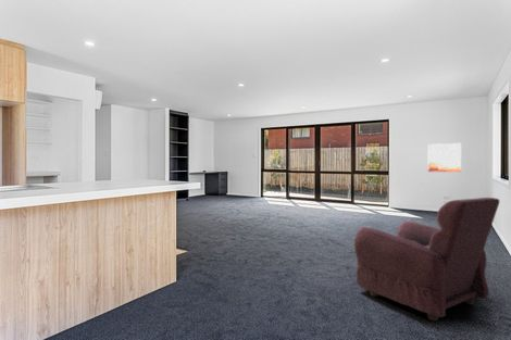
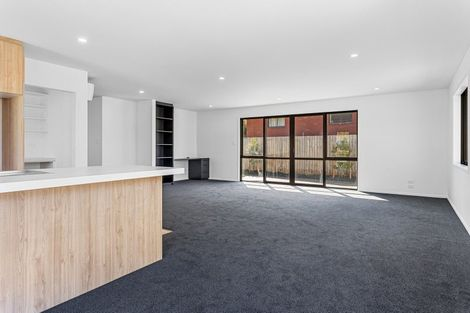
- wall art [427,142,462,173]
- armchair [353,197,500,322]
